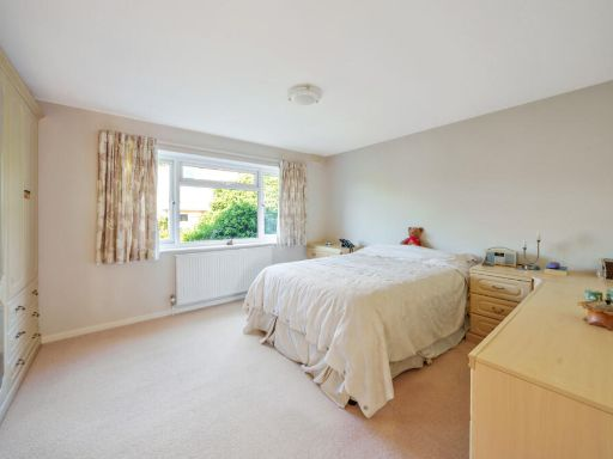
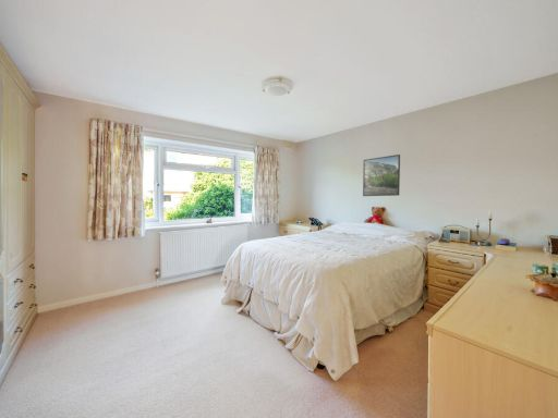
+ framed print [362,153,401,197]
